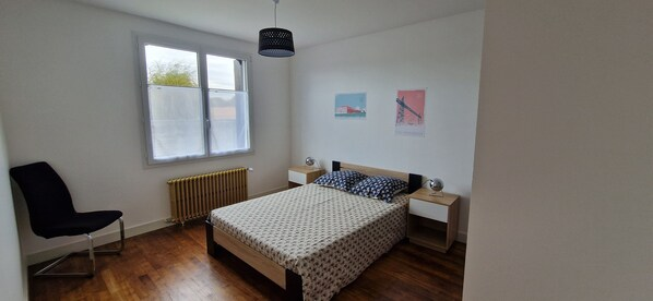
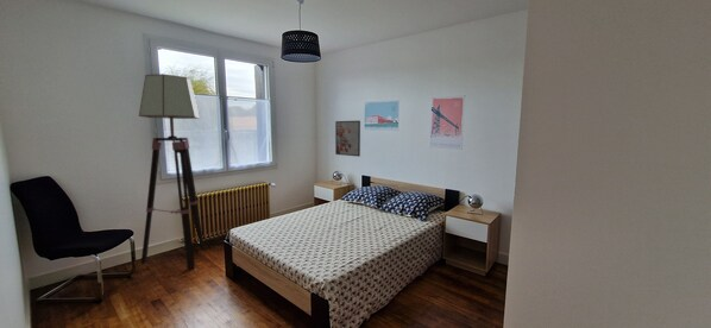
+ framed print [334,120,361,158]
+ floor lamp [138,72,206,270]
